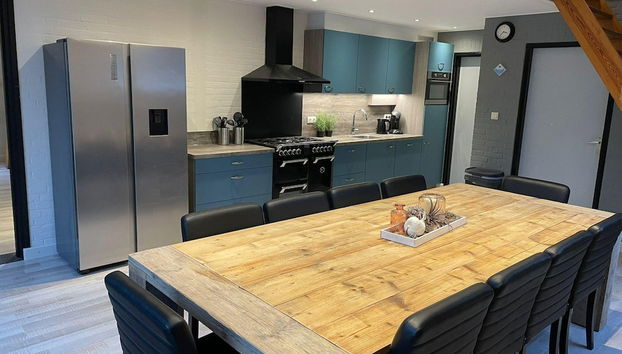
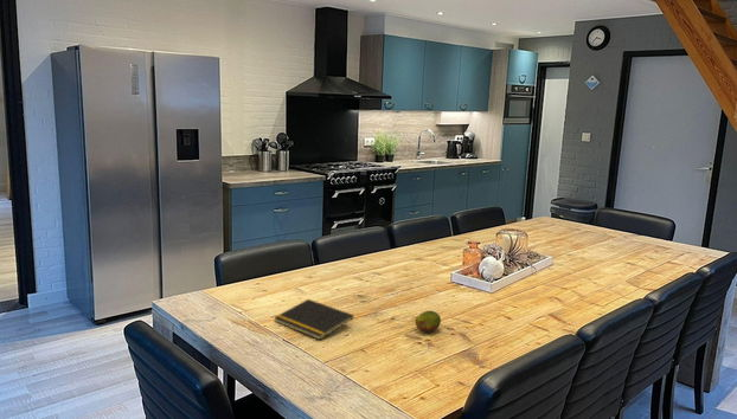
+ fruit [415,310,442,333]
+ notepad [273,298,355,341]
